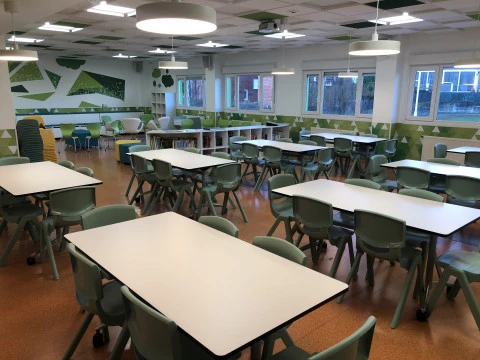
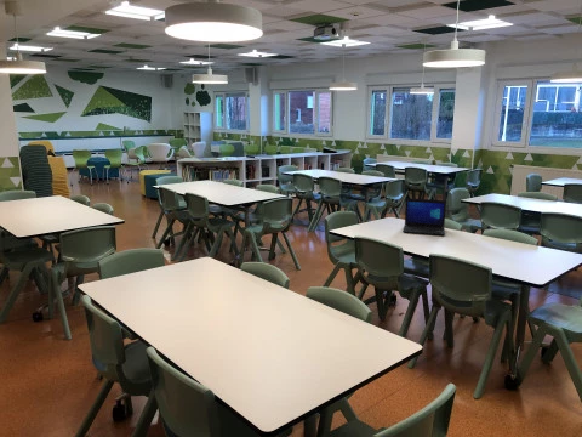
+ laptop [401,197,447,237]
